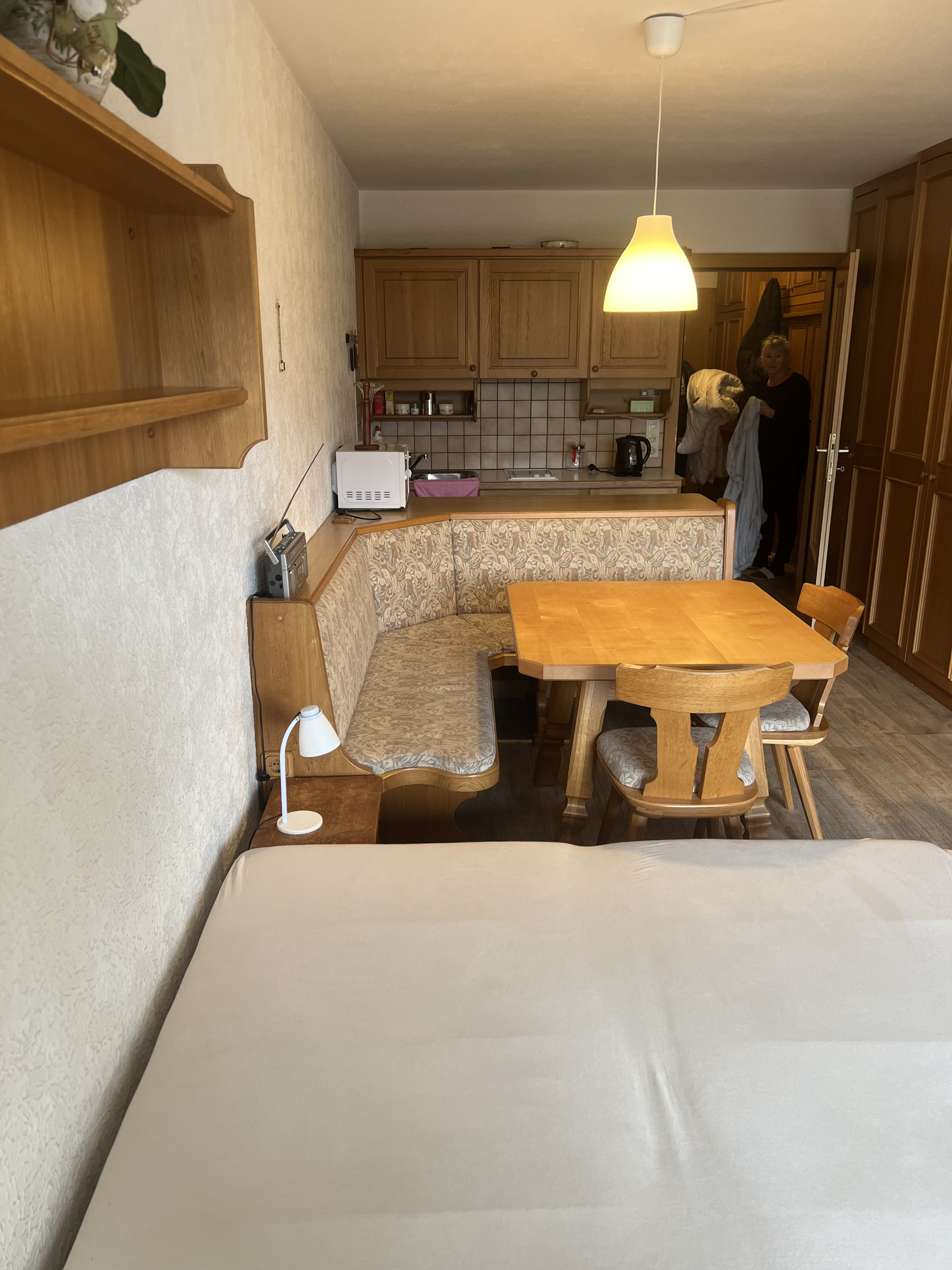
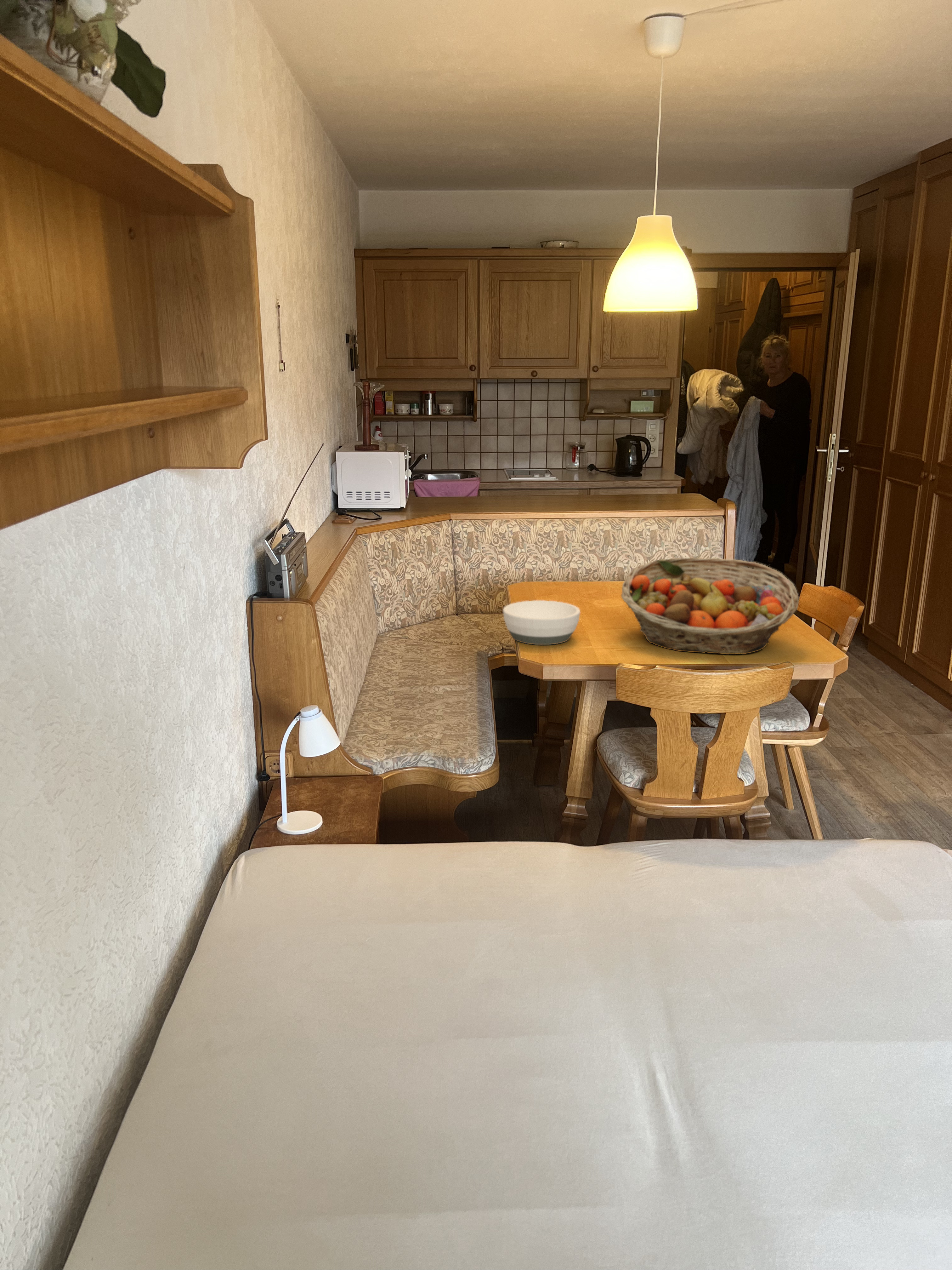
+ fruit basket [621,558,799,655]
+ bowl [503,600,581,645]
